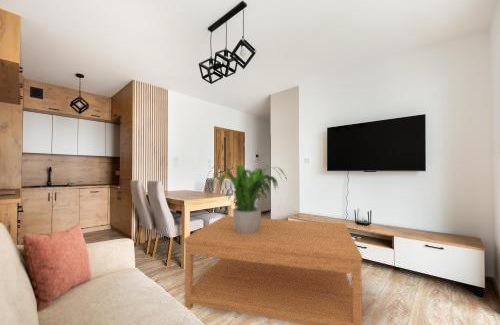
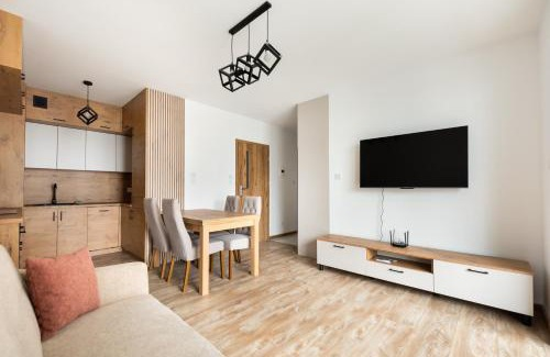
- coffee table [183,215,363,325]
- potted plant [206,164,288,234]
